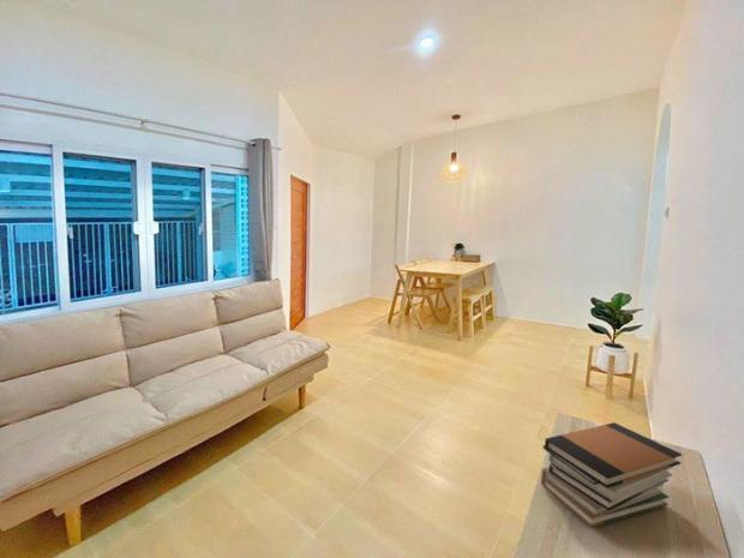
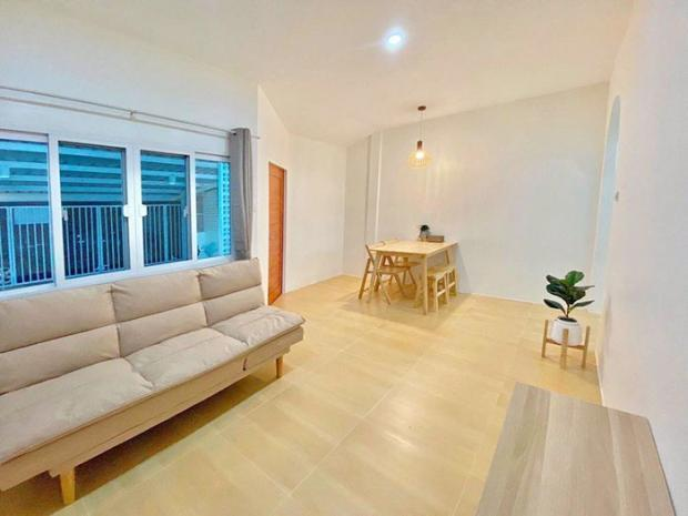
- book stack [540,421,683,528]
